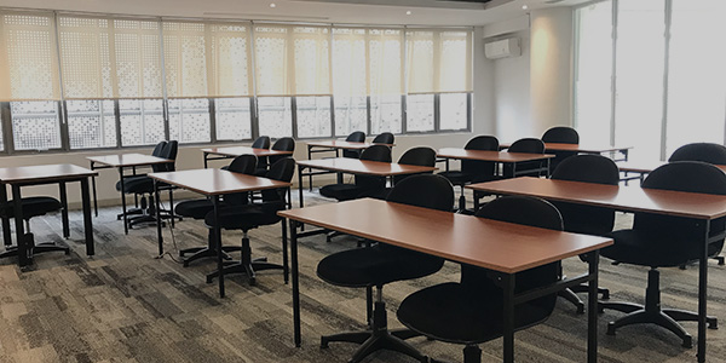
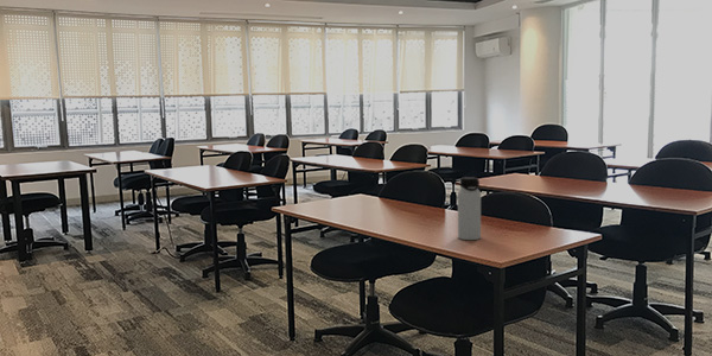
+ water bottle [457,176,482,241]
